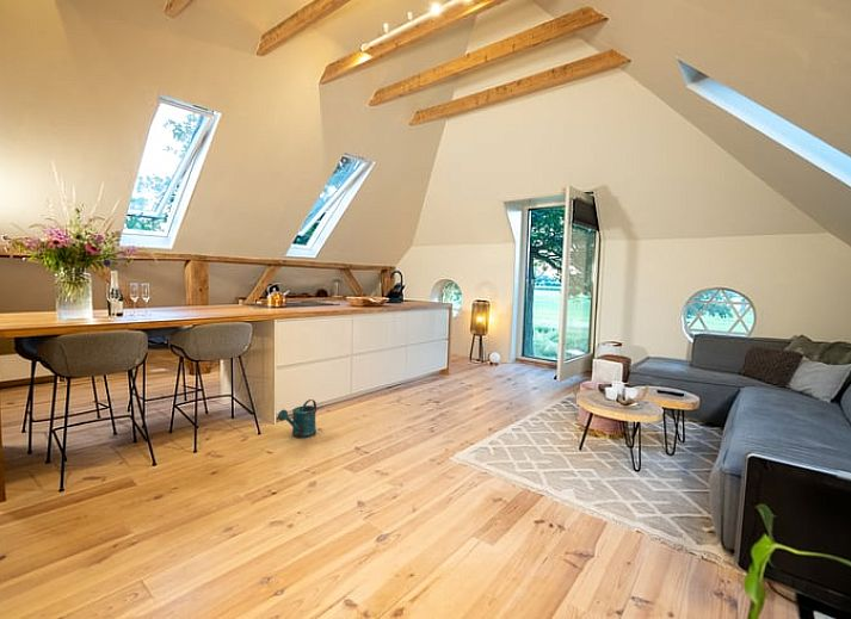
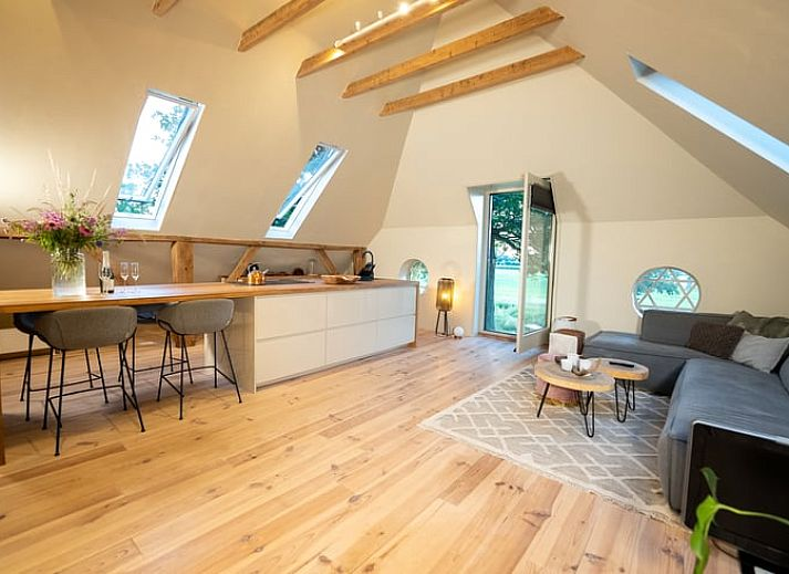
- watering can [277,398,317,439]
